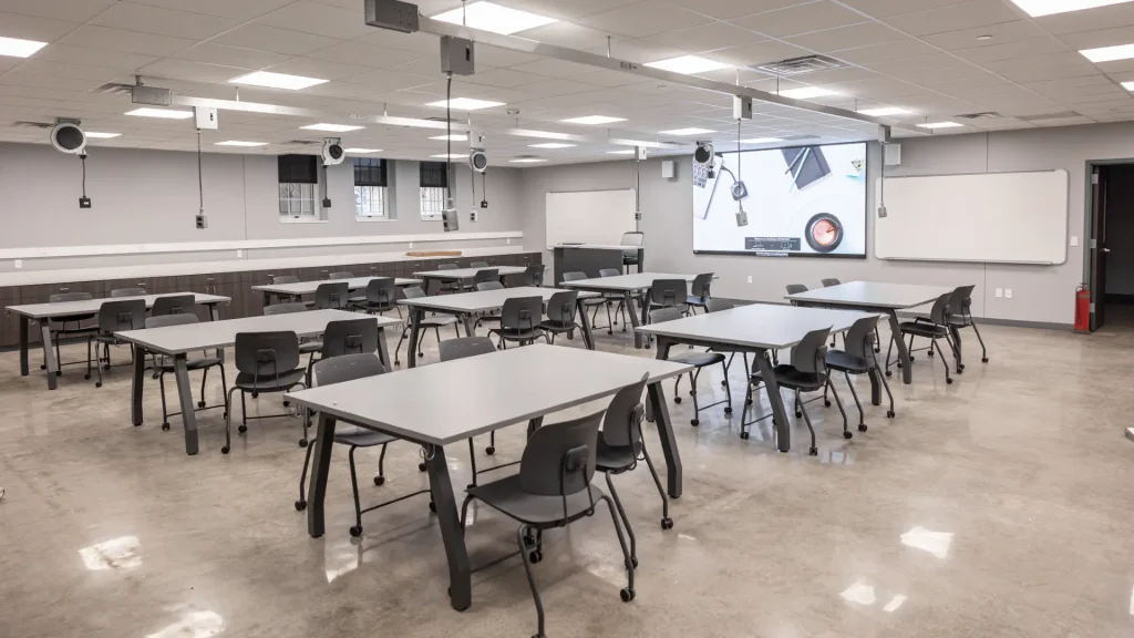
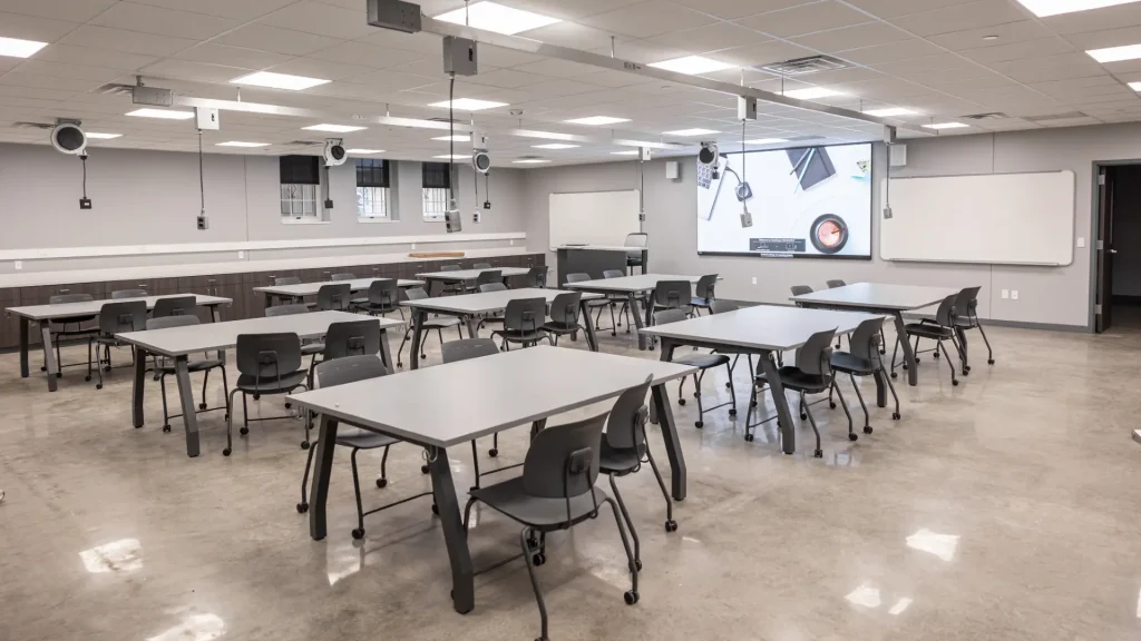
- fire extinguisher [1071,281,1092,335]
